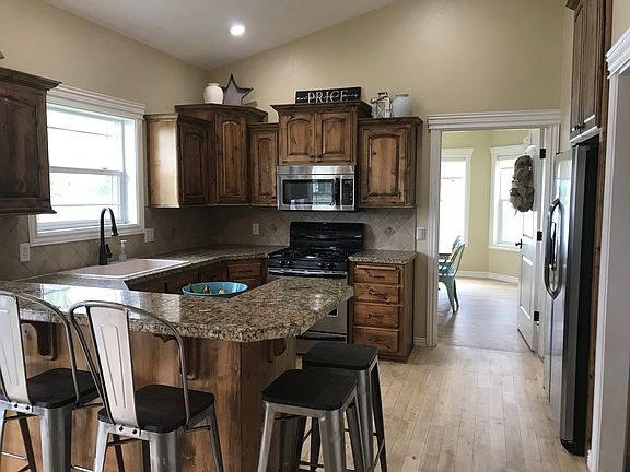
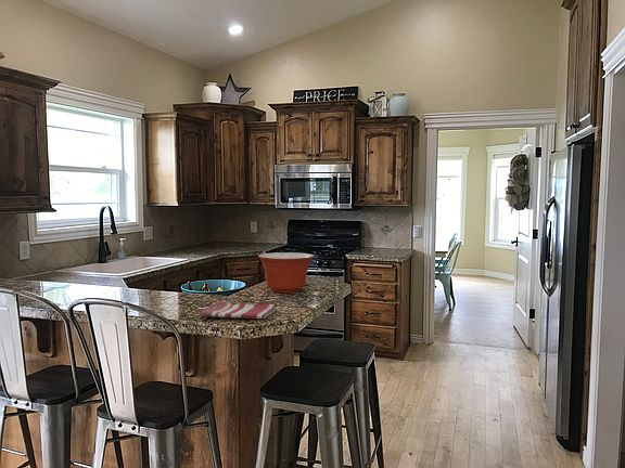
+ dish towel [200,300,277,320]
+ mixing bowl [257,251,315,294]
